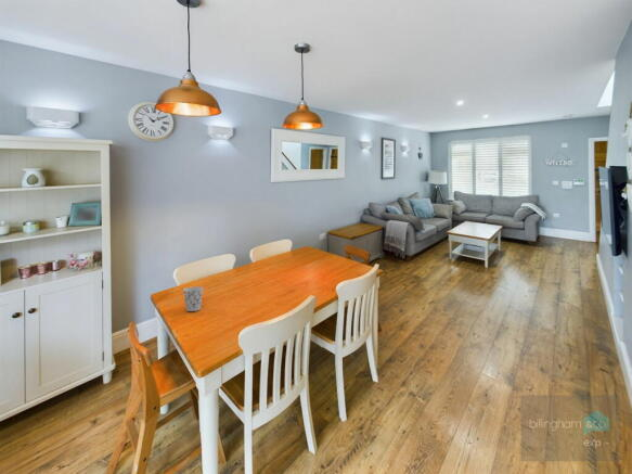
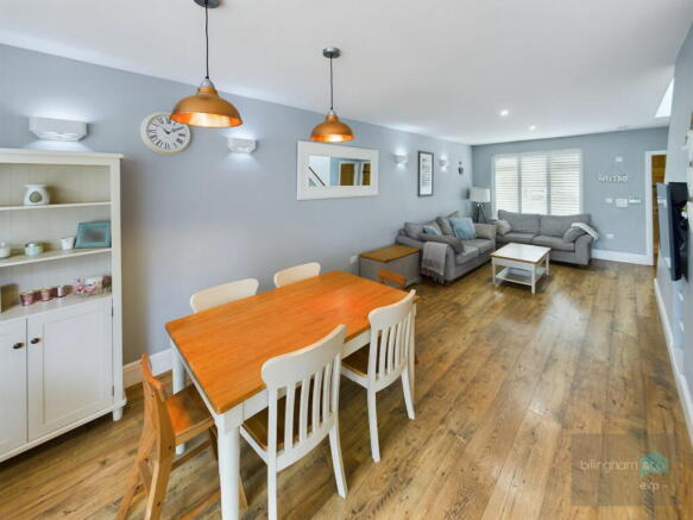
- cup [182,285,204,312]
